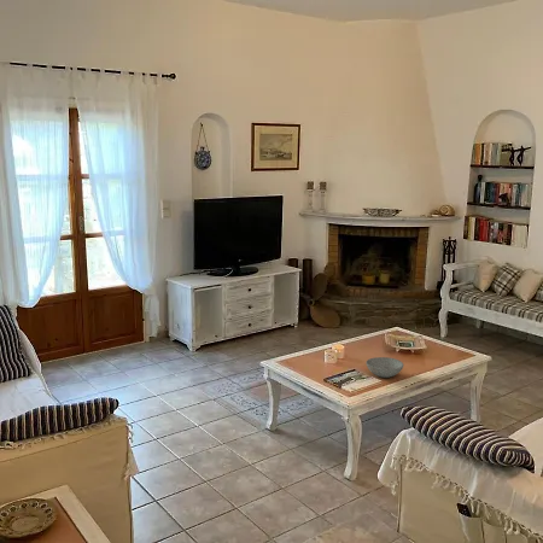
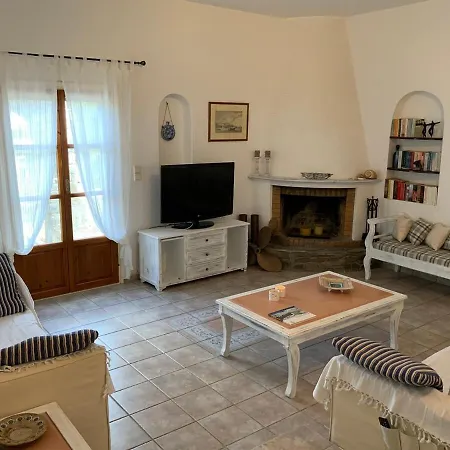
- bowl [364,356,405,379]
